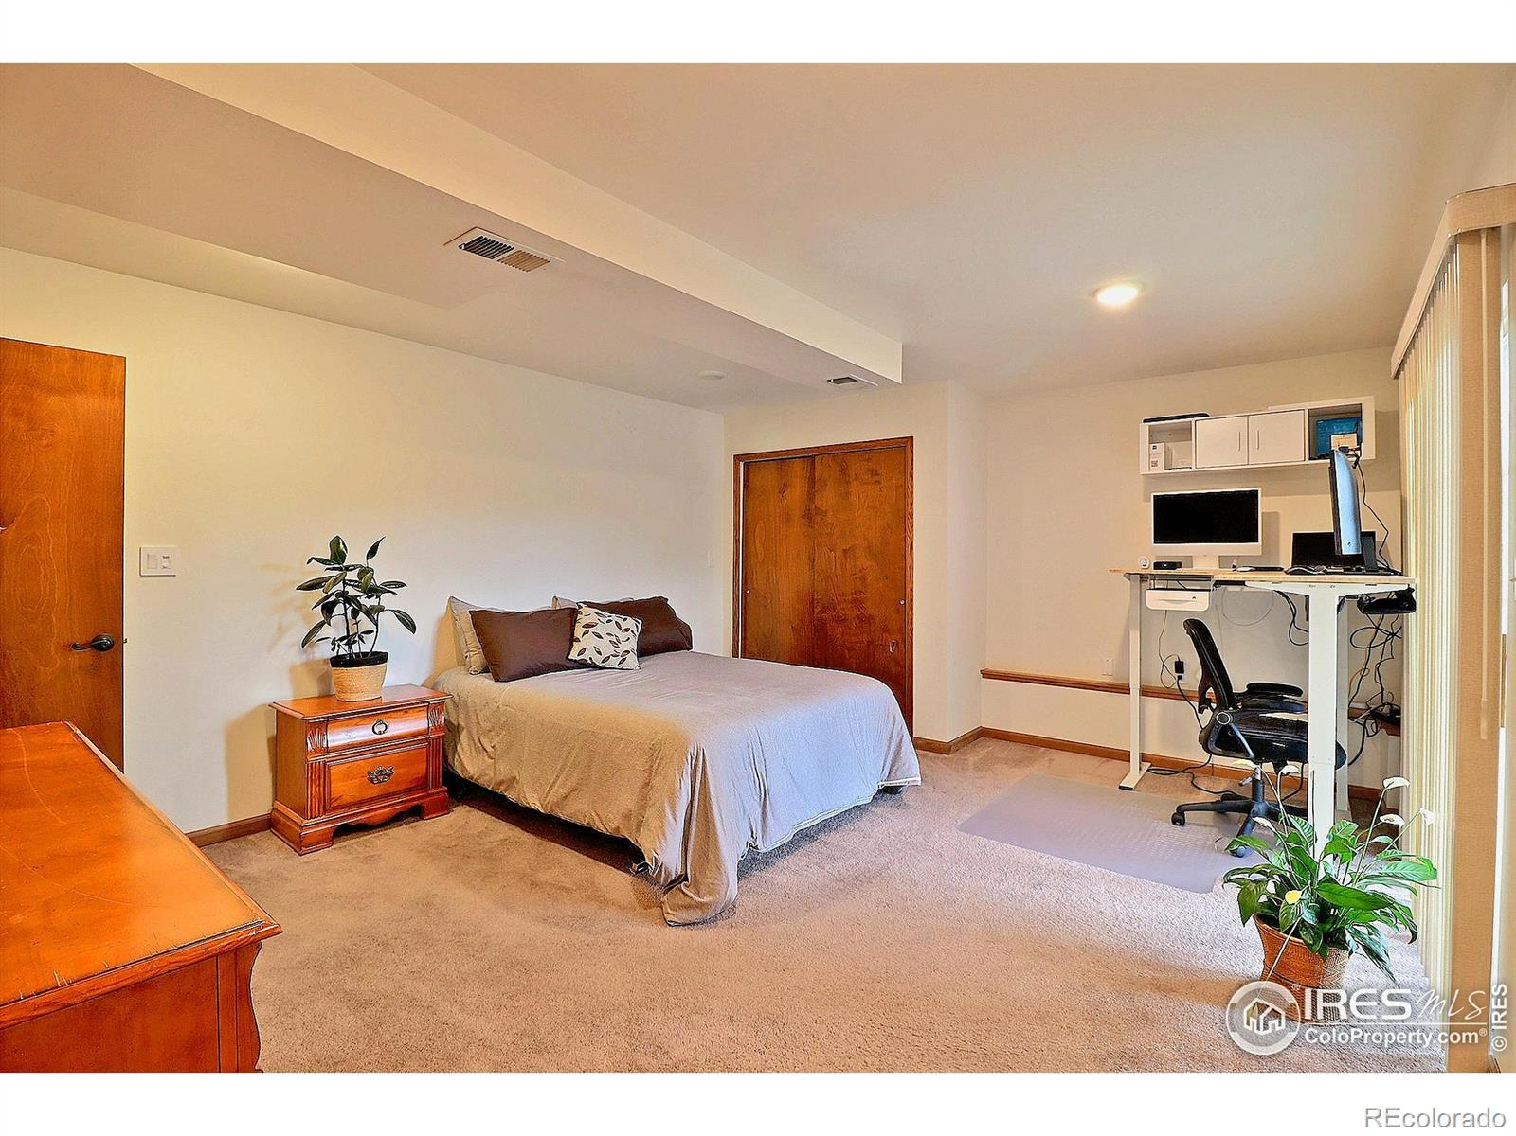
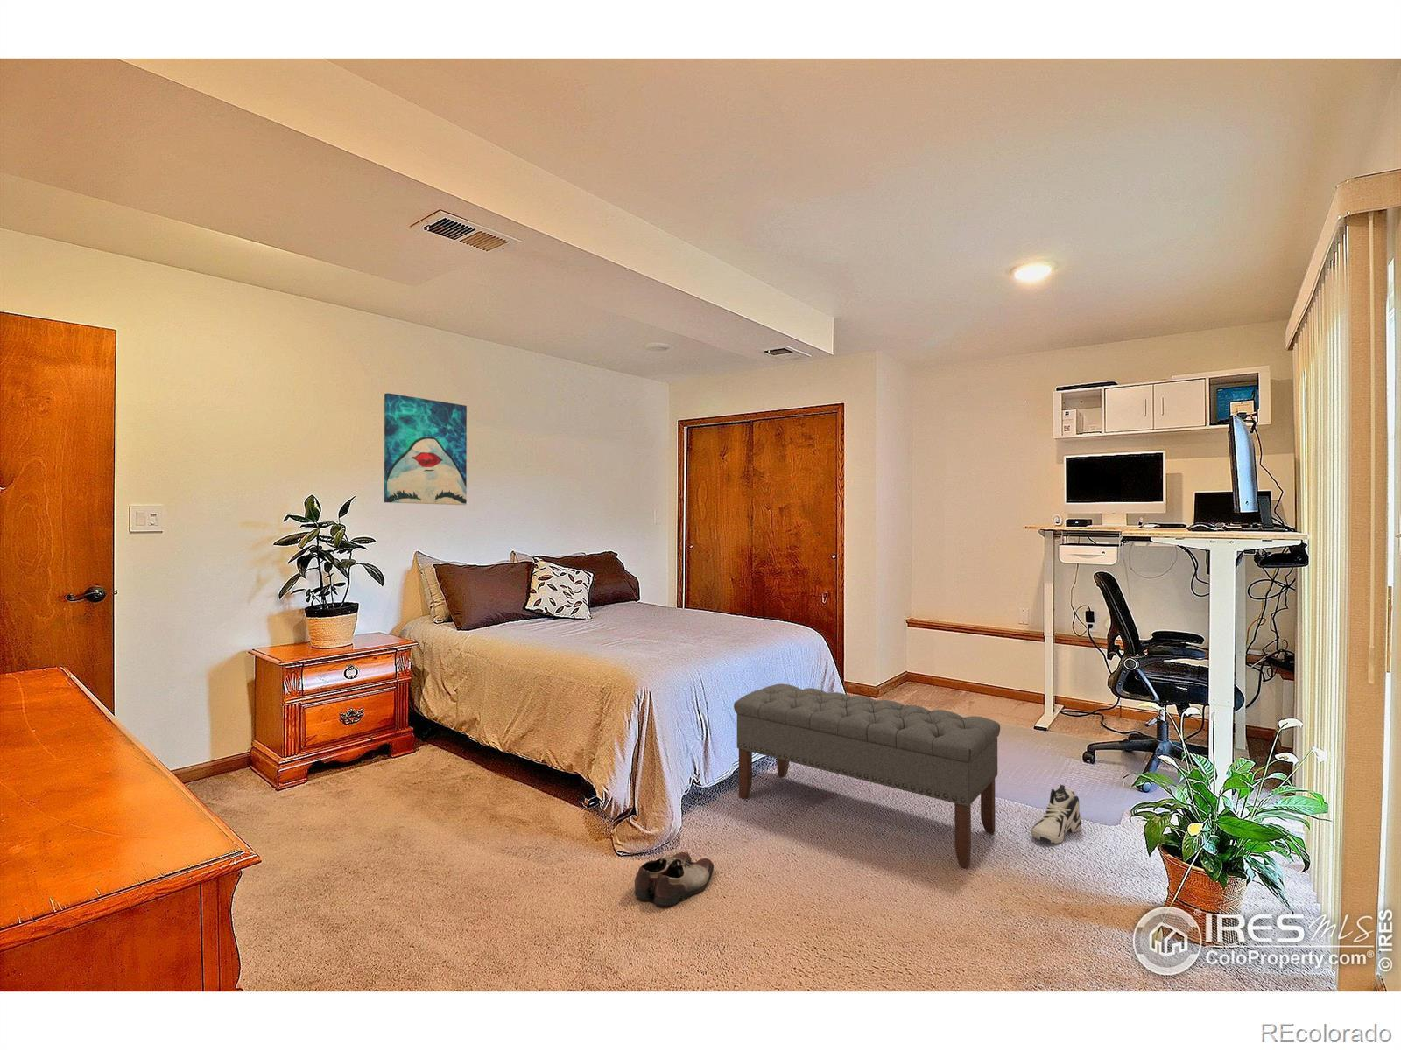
+ bench [732,683,1001,869]
+ wall art [384,392,468,506]
+ sneaker [1030,784,1082,845]
+ shoe [634,851,715,907]
